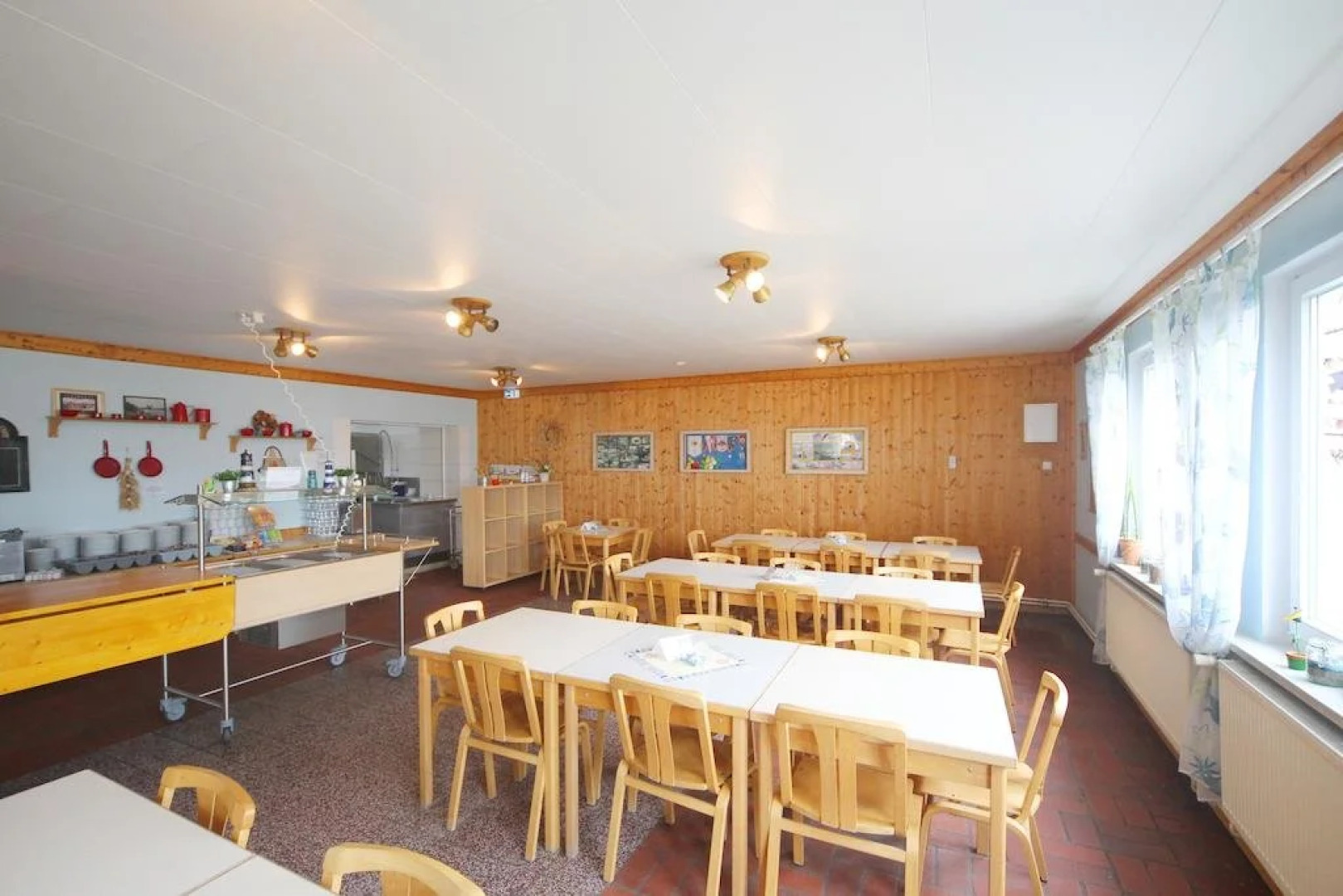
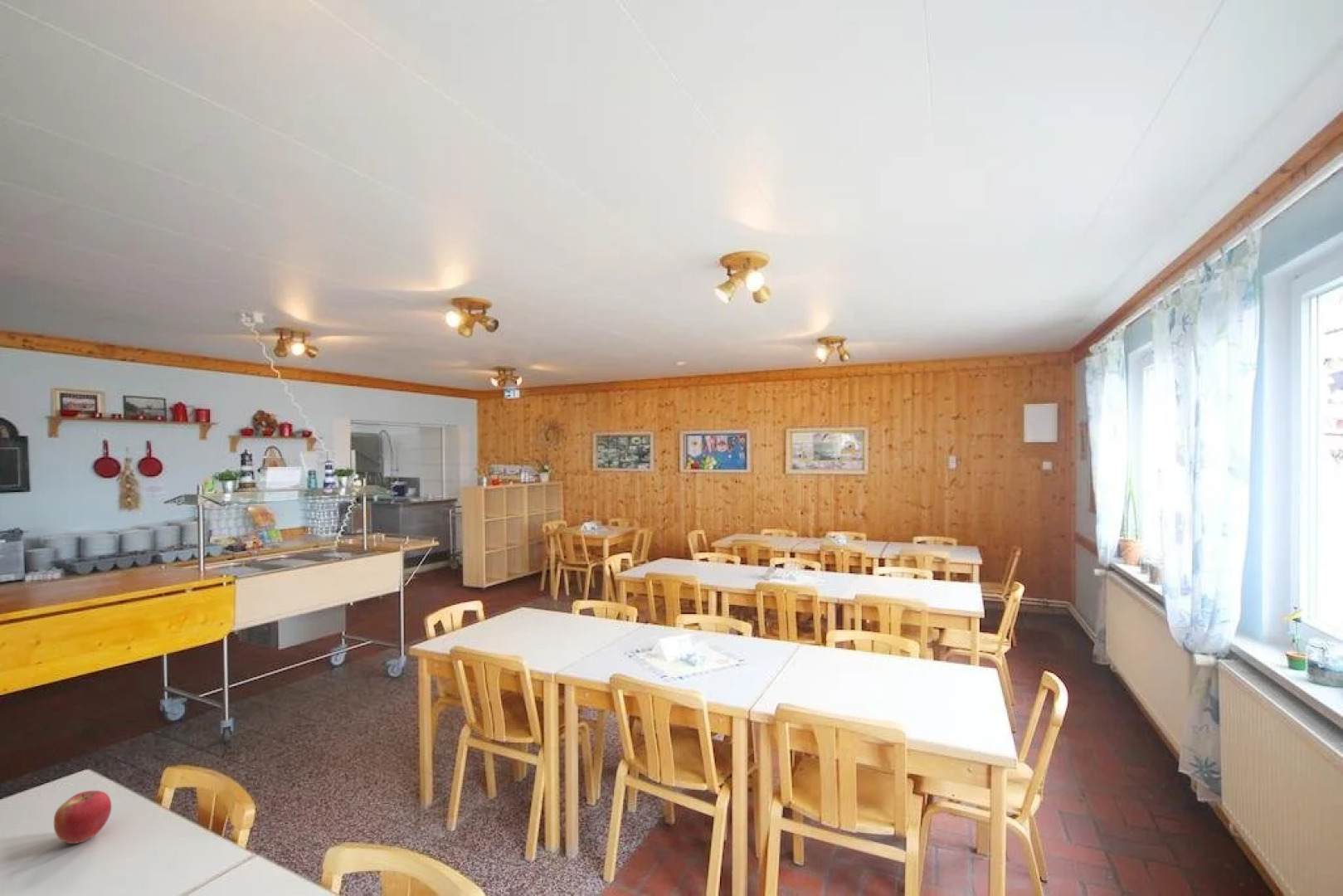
+ apple [53,790,112,845]
